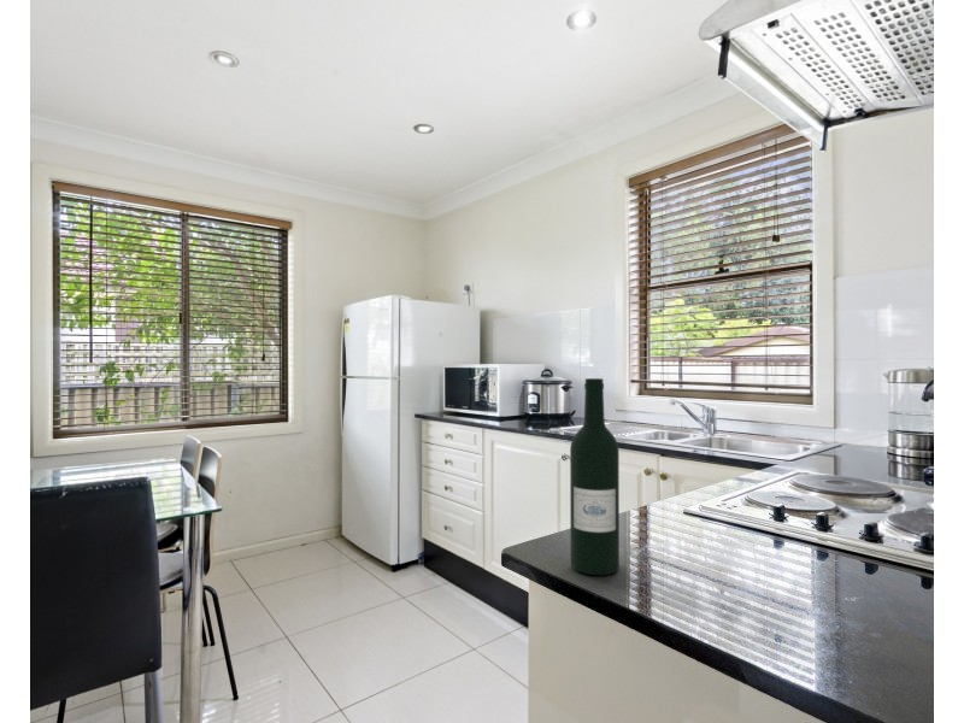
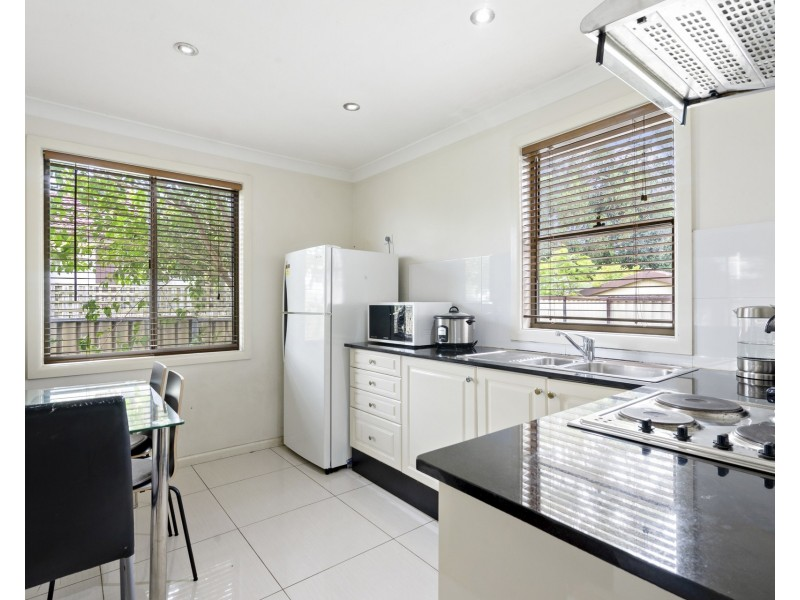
- wine bottle [569,377,621,576]
